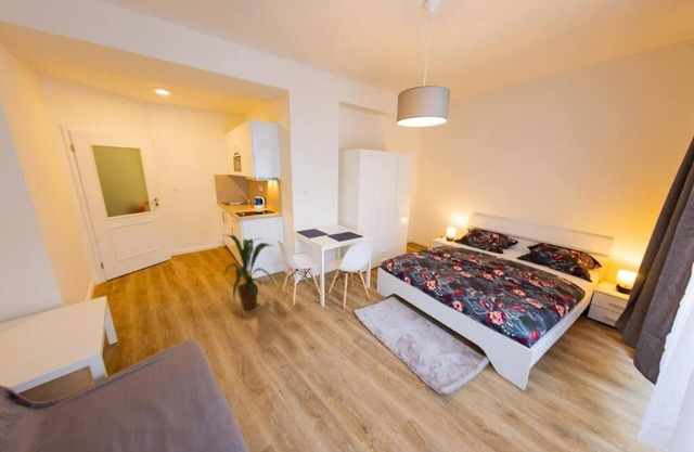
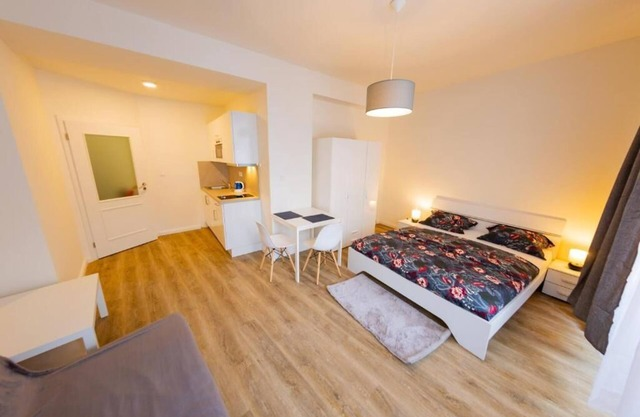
- house plant [220,234,277,311]
